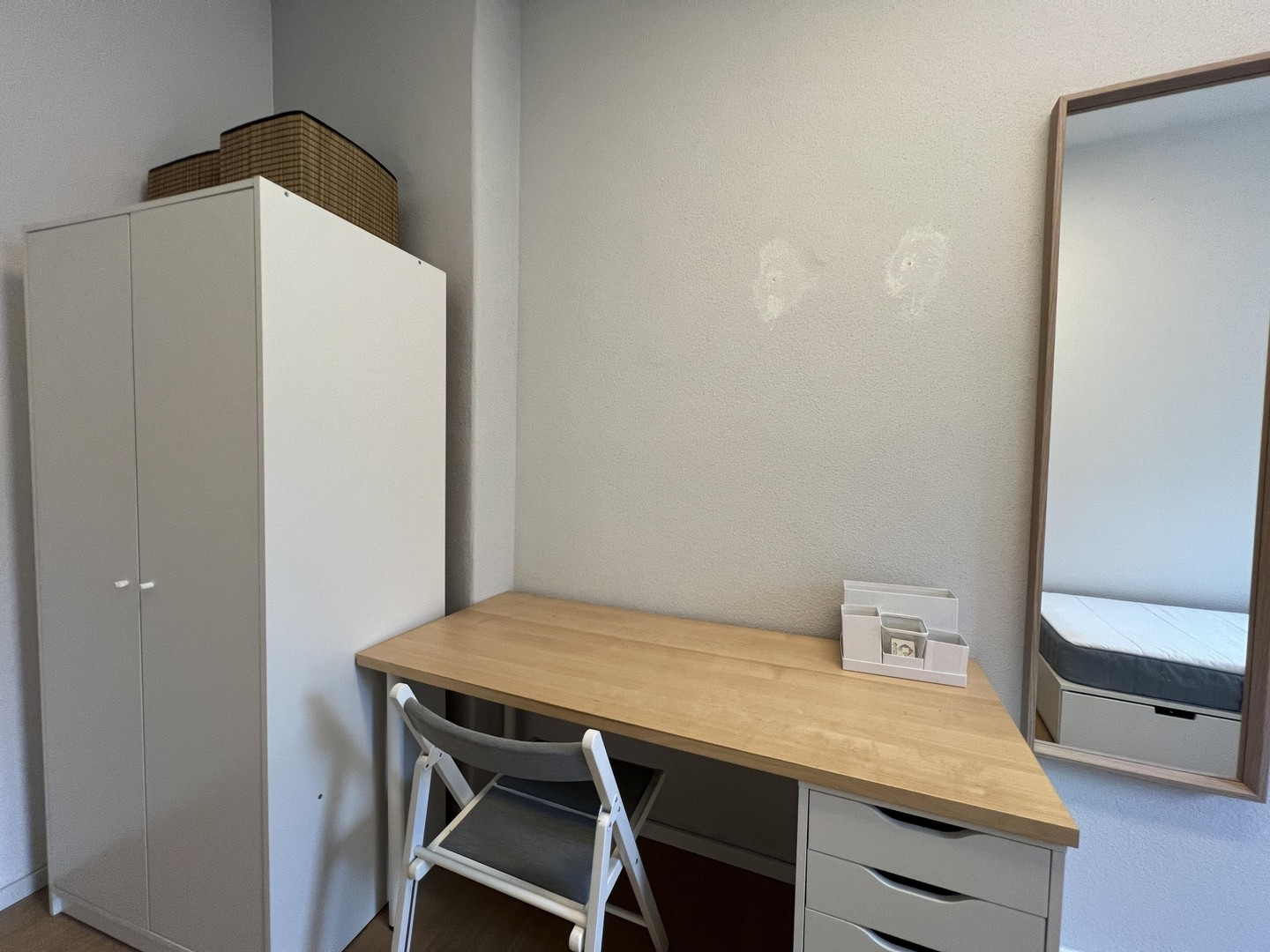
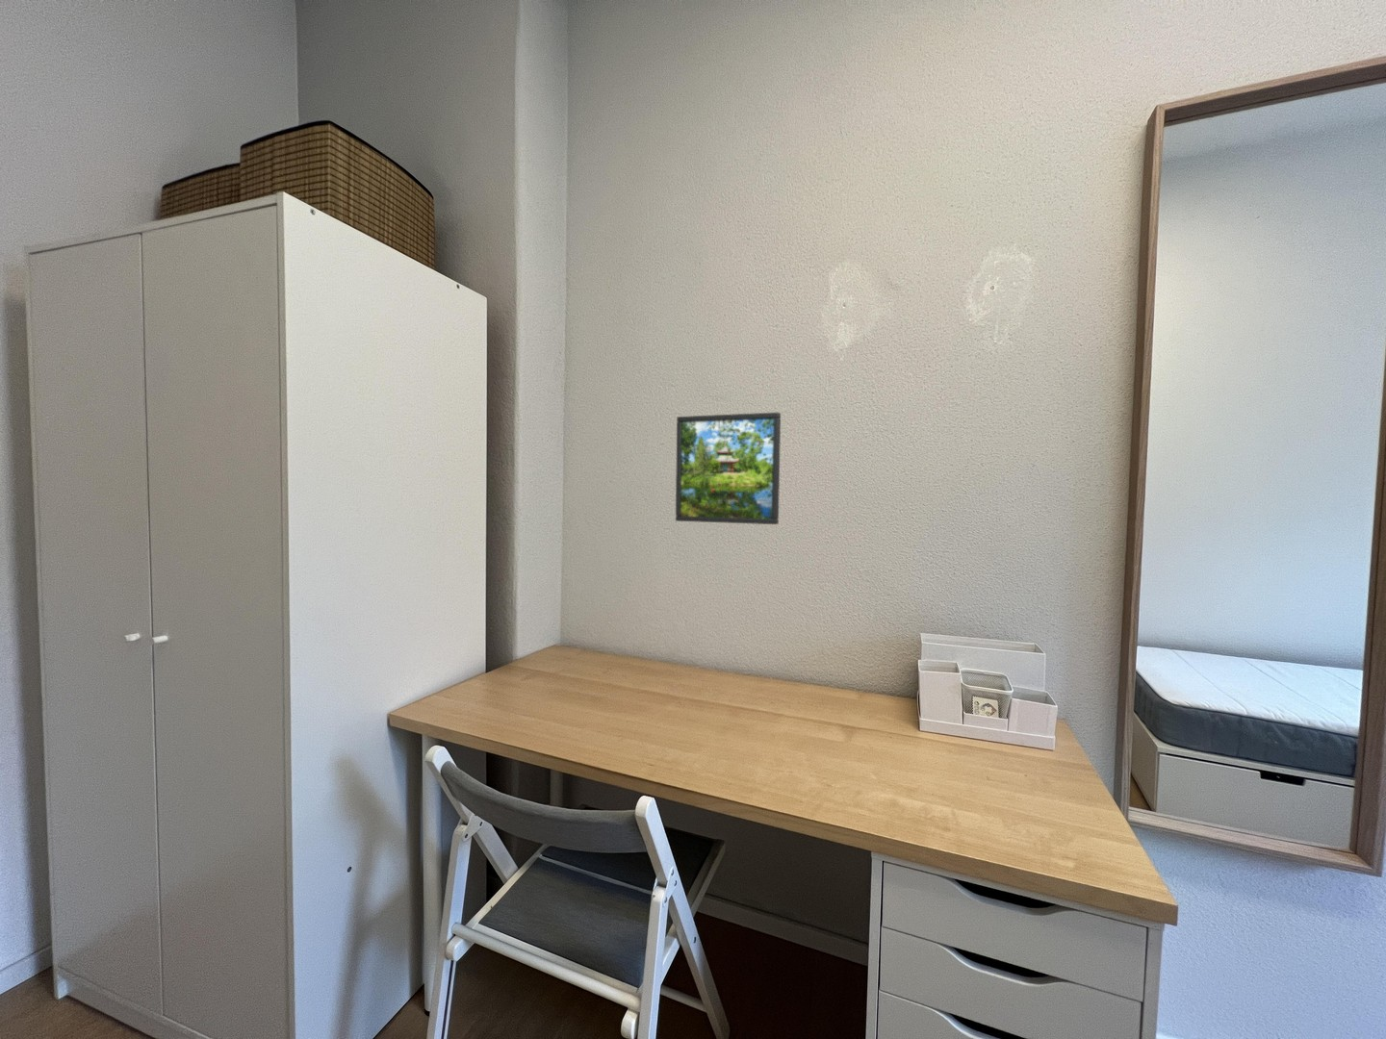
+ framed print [674,411,781,525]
